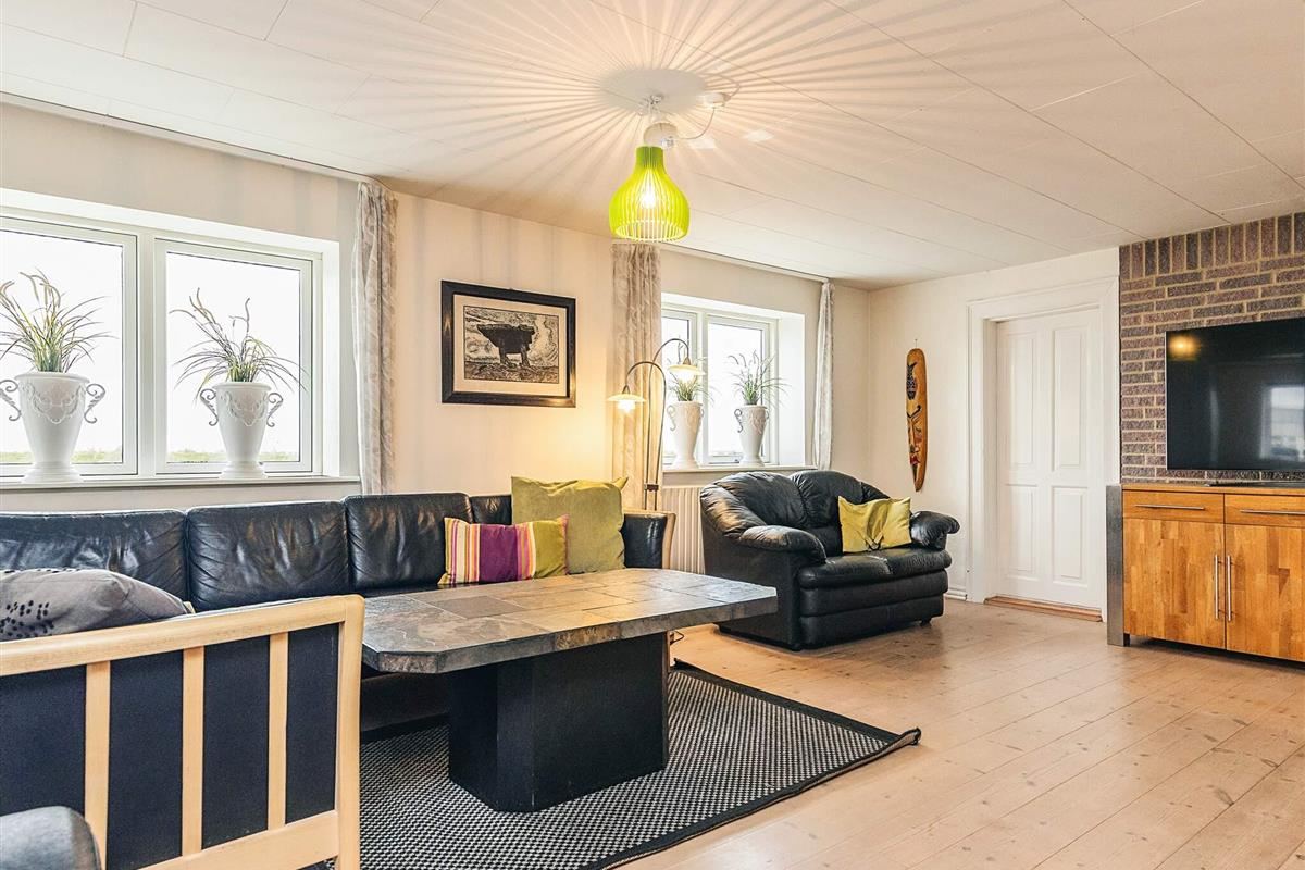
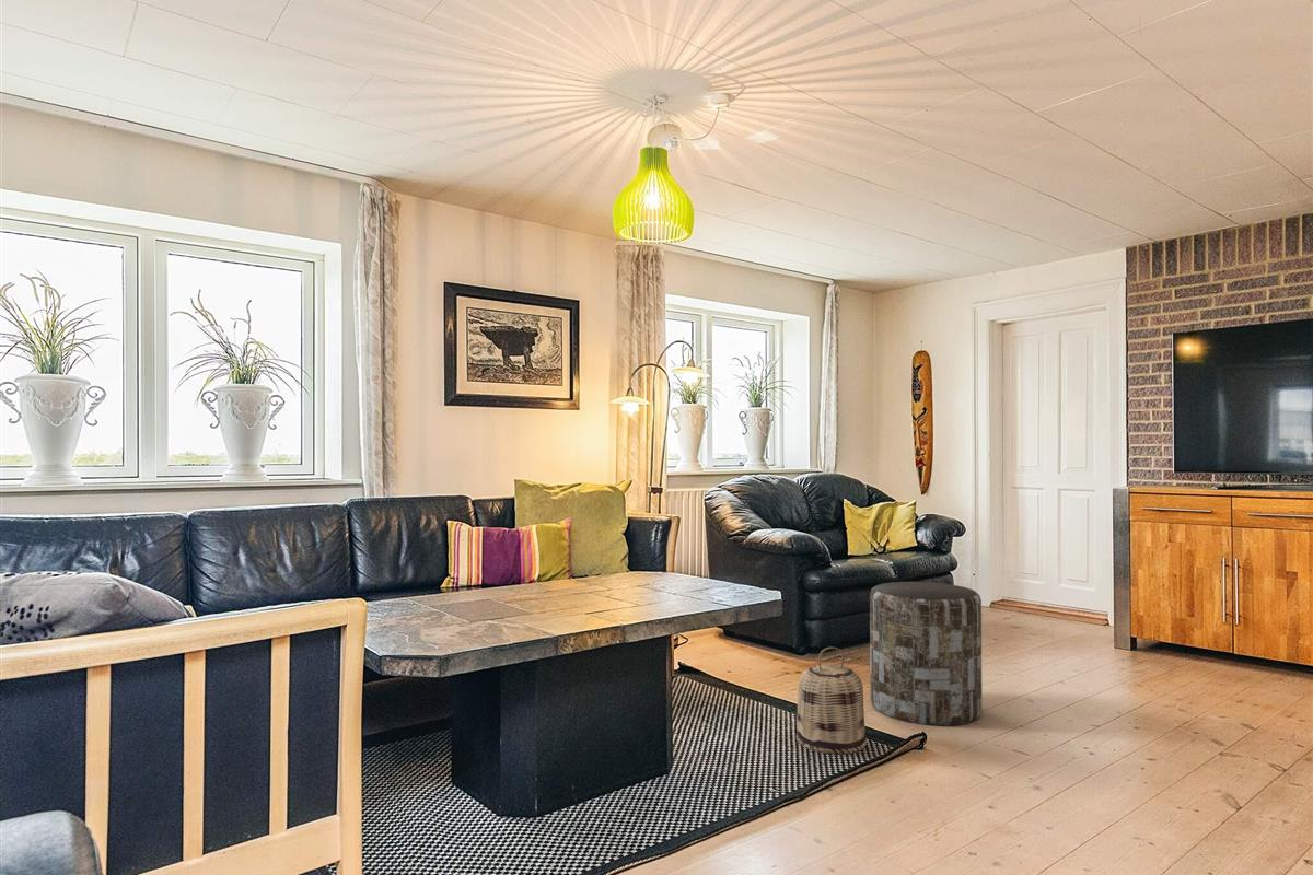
+ side table [869,581,984,726]
+ basket [795,646,868,756]
